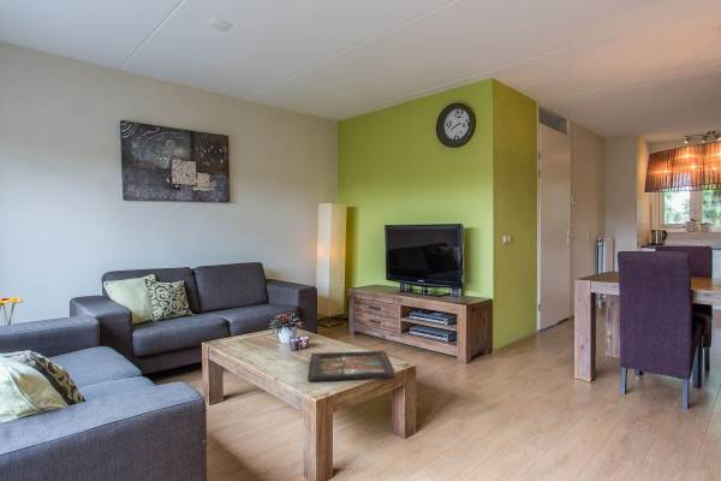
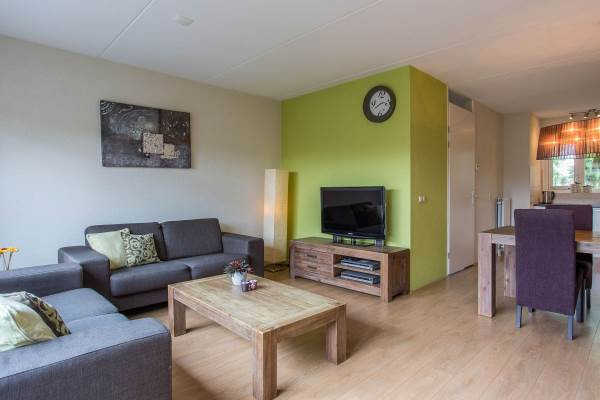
- decorative tray [308,350,397,382]
